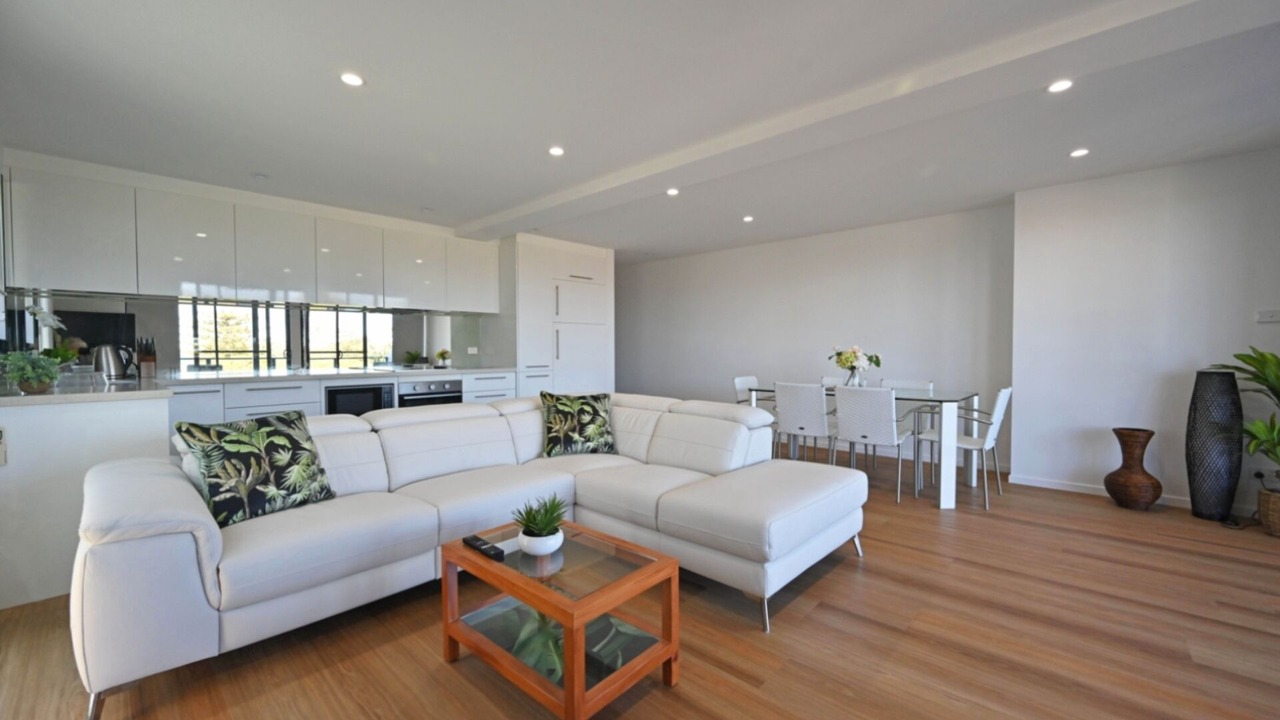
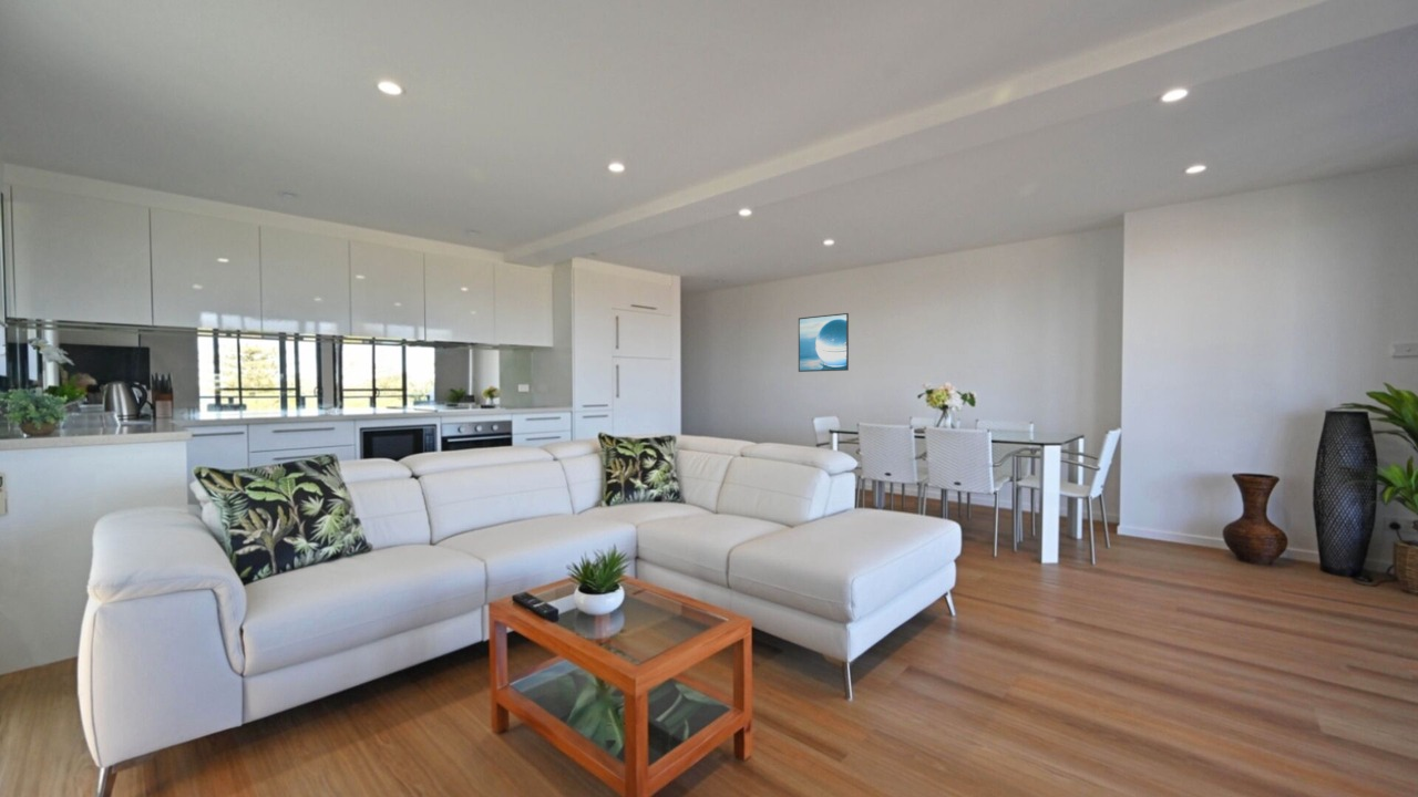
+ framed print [798,312,850,373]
